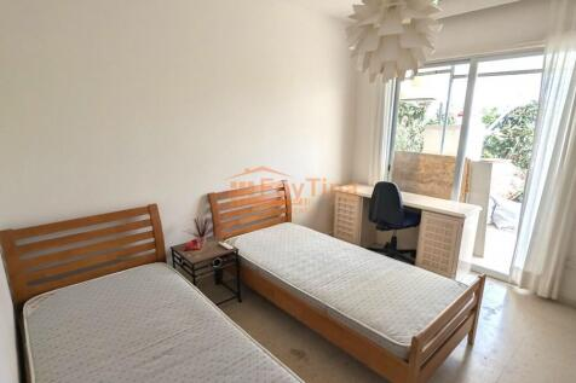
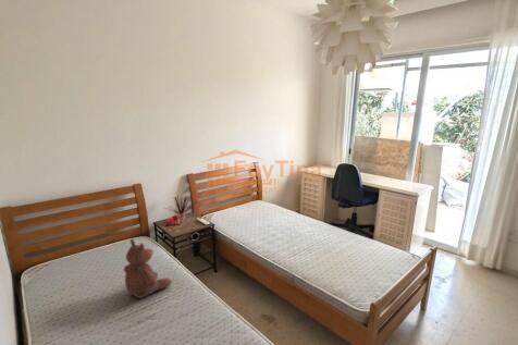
+ stuffed bear [123,238,172,299]
